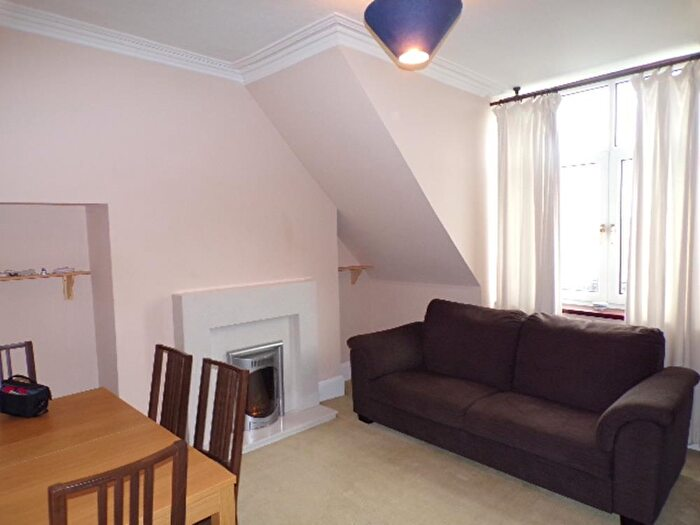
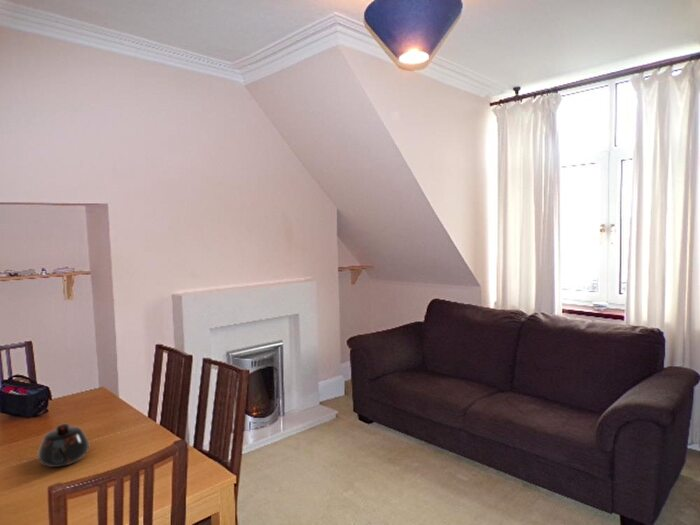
+ teapot [37,423,90,468]
